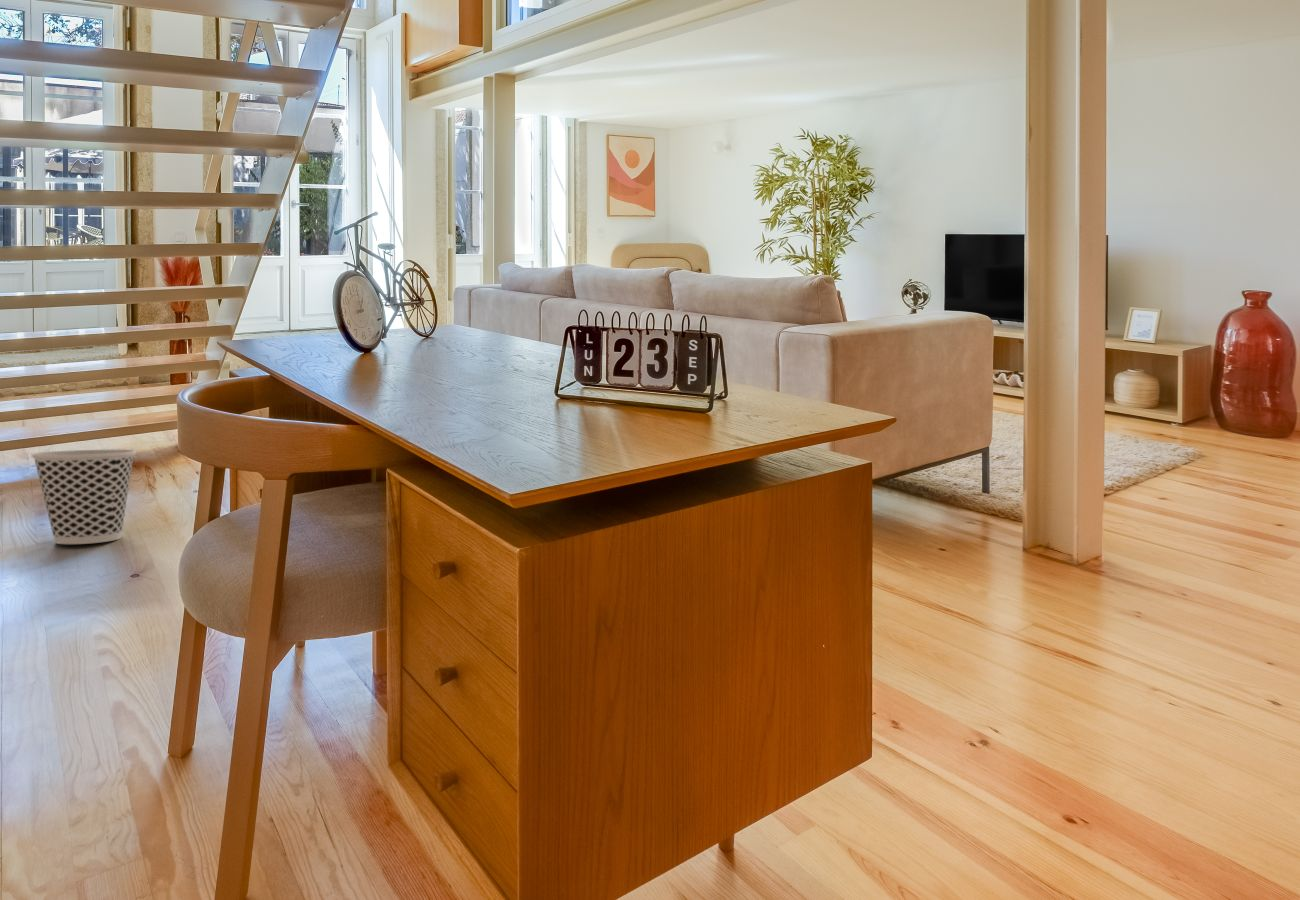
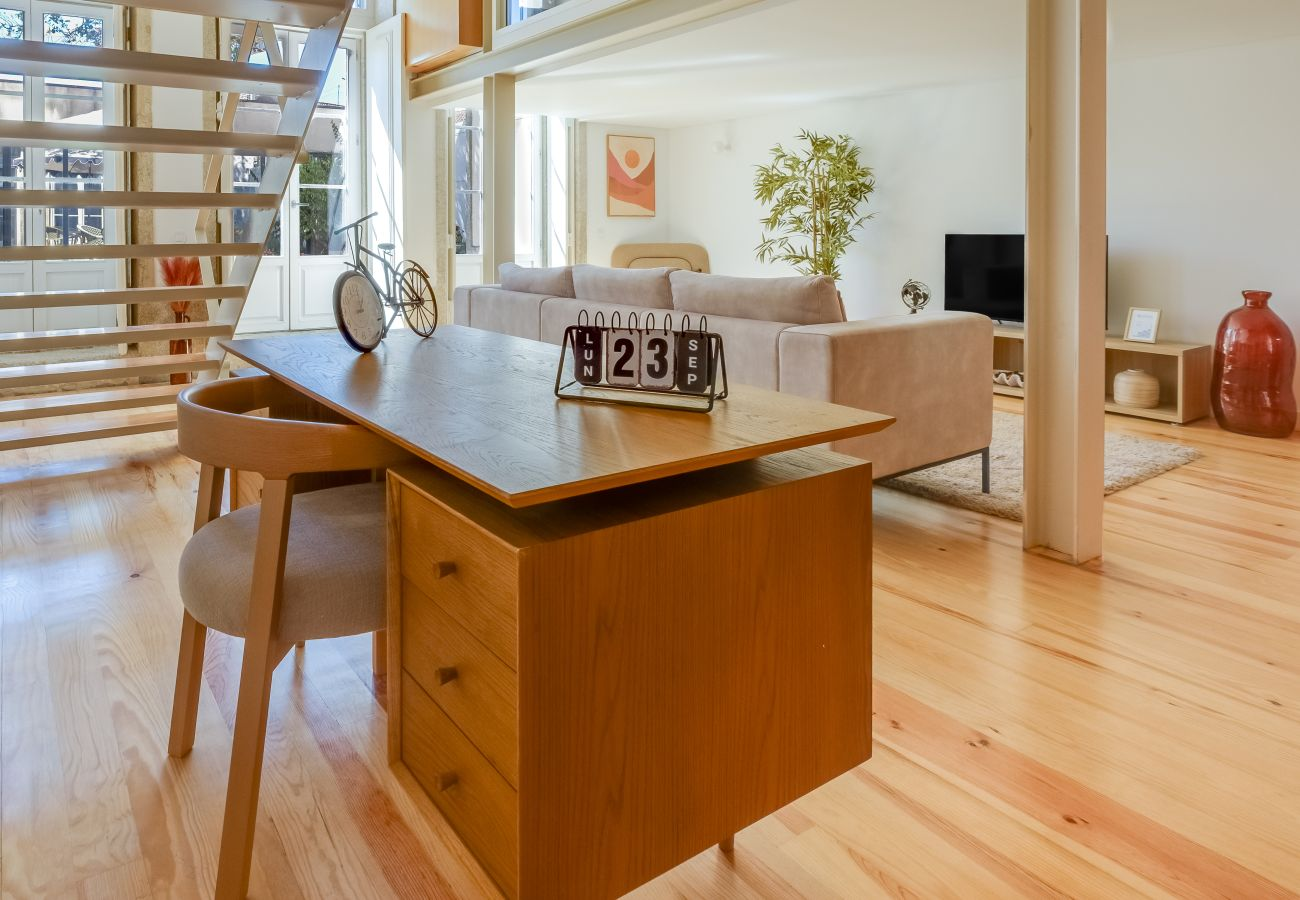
- wastebasket [31,449,137,545]
